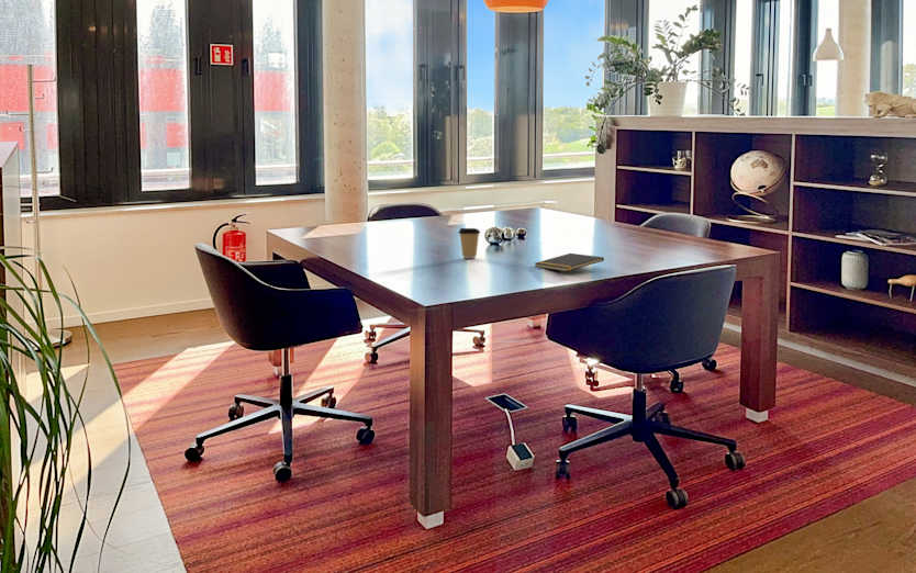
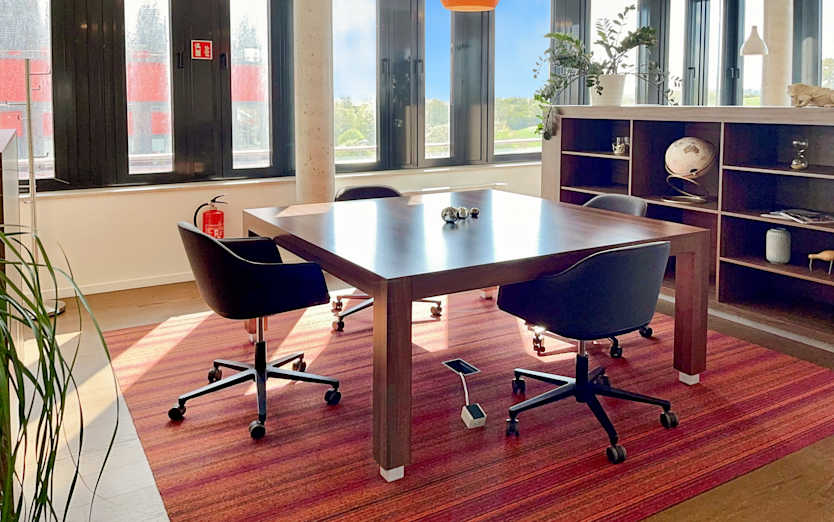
- notepad [534,252,605,272]
- coffee cup [457,227,481,259]
